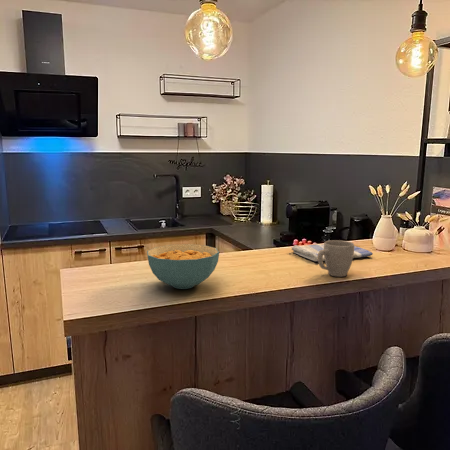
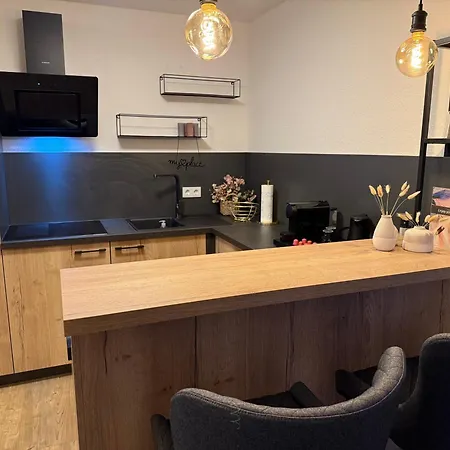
- mug [317,239,355,278]
- dish towel [291,243,374,262]
- cereal bowl [146,243,220,290]
